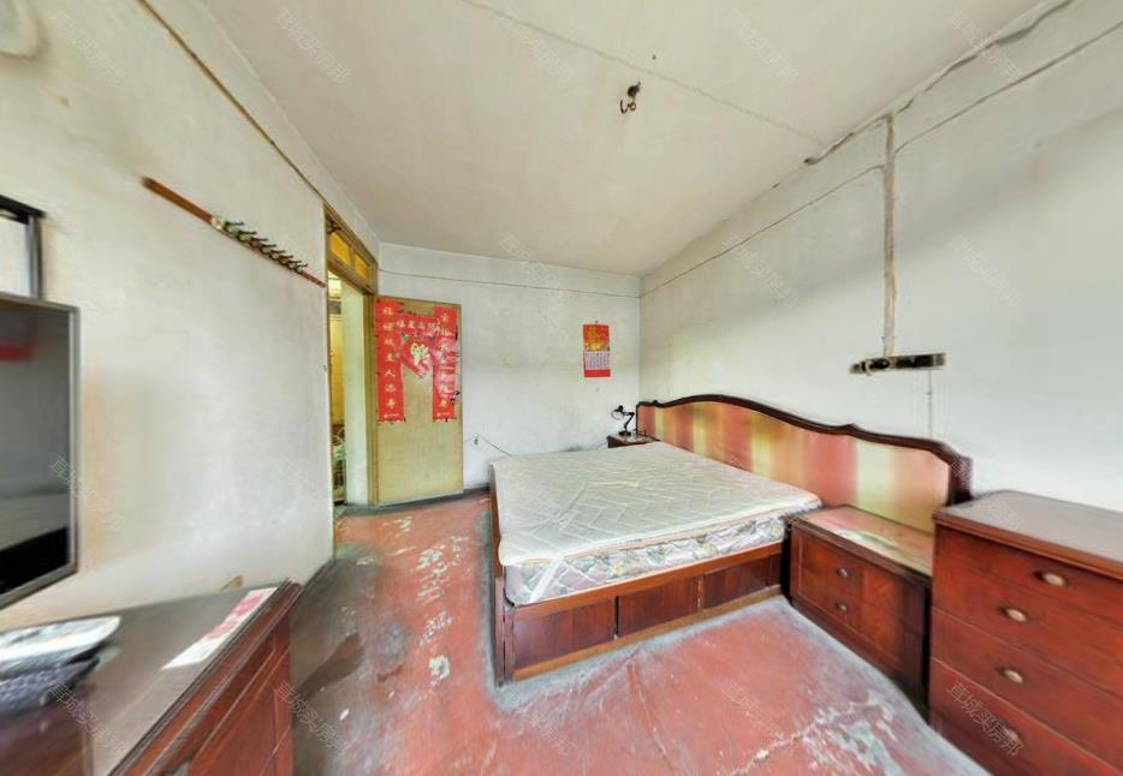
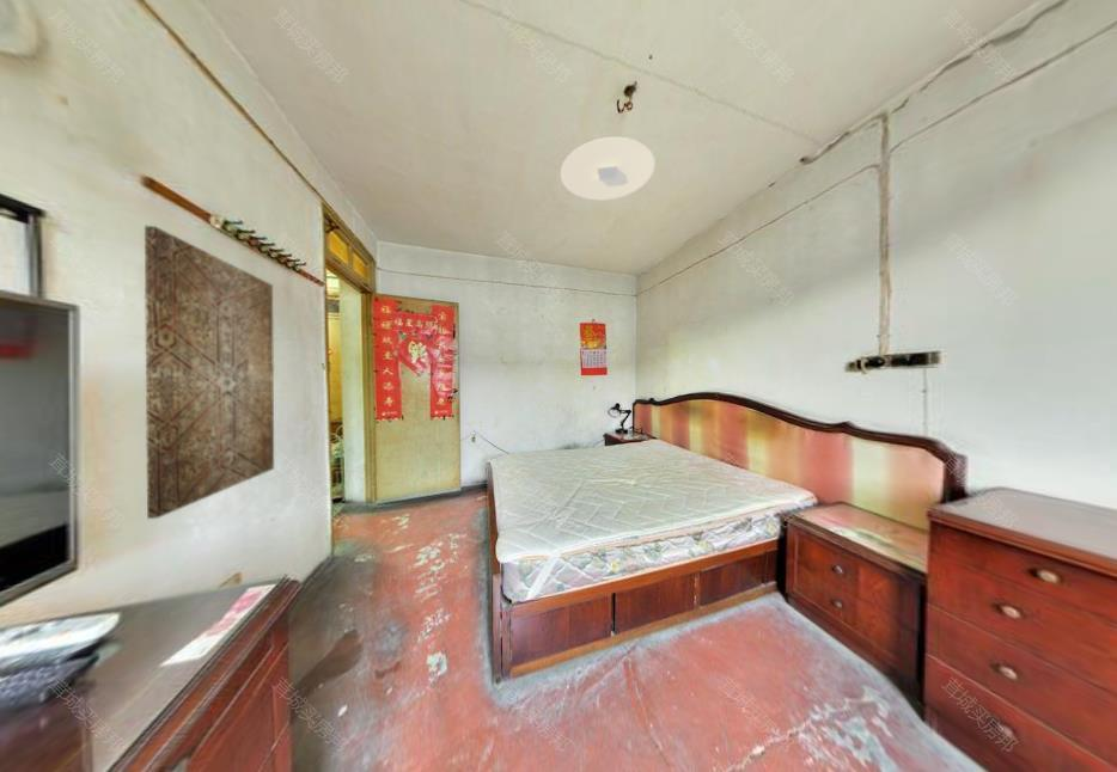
+ wall art [144,225,275,520]
+ ceiling light [560,136,657,201]
